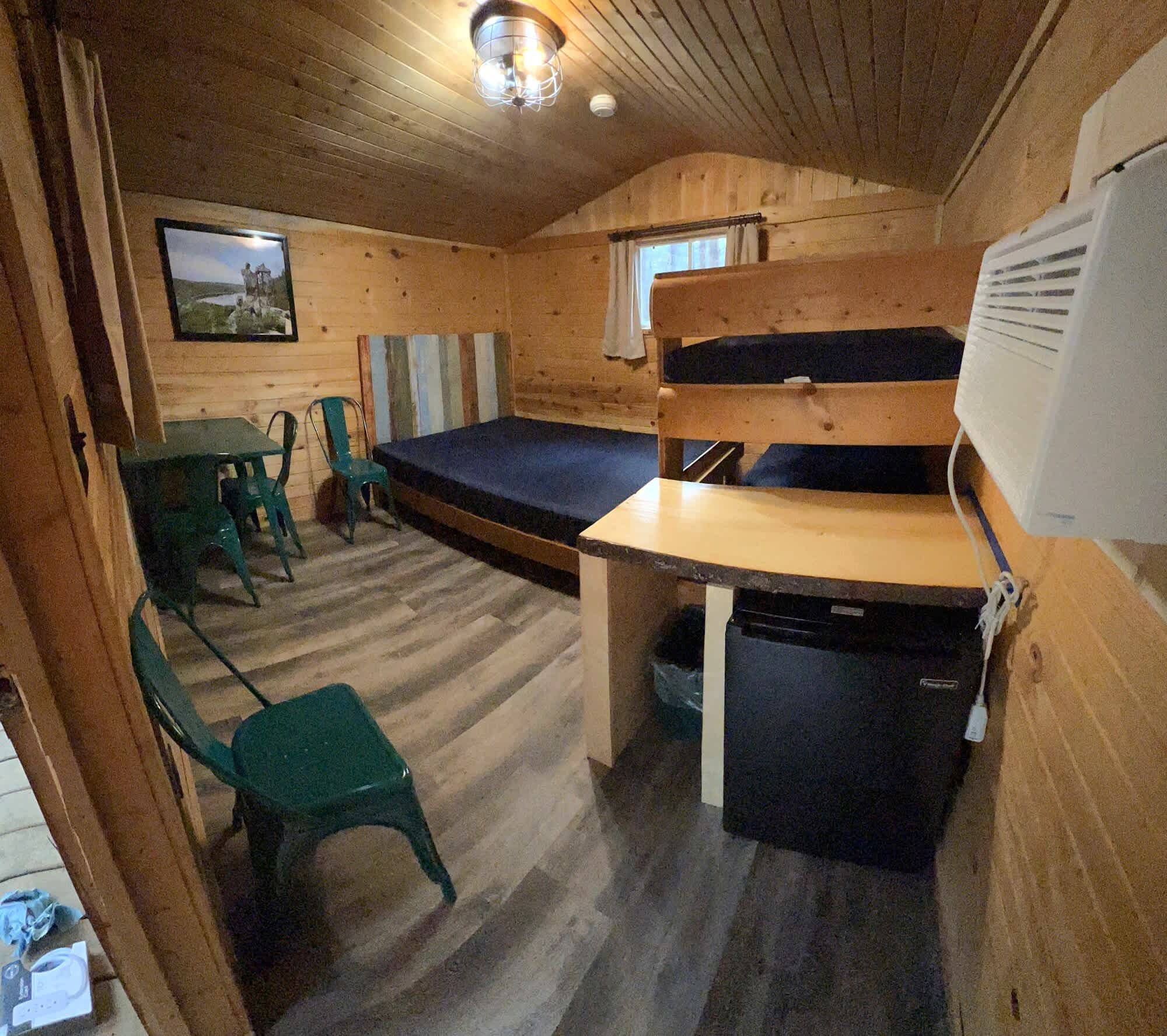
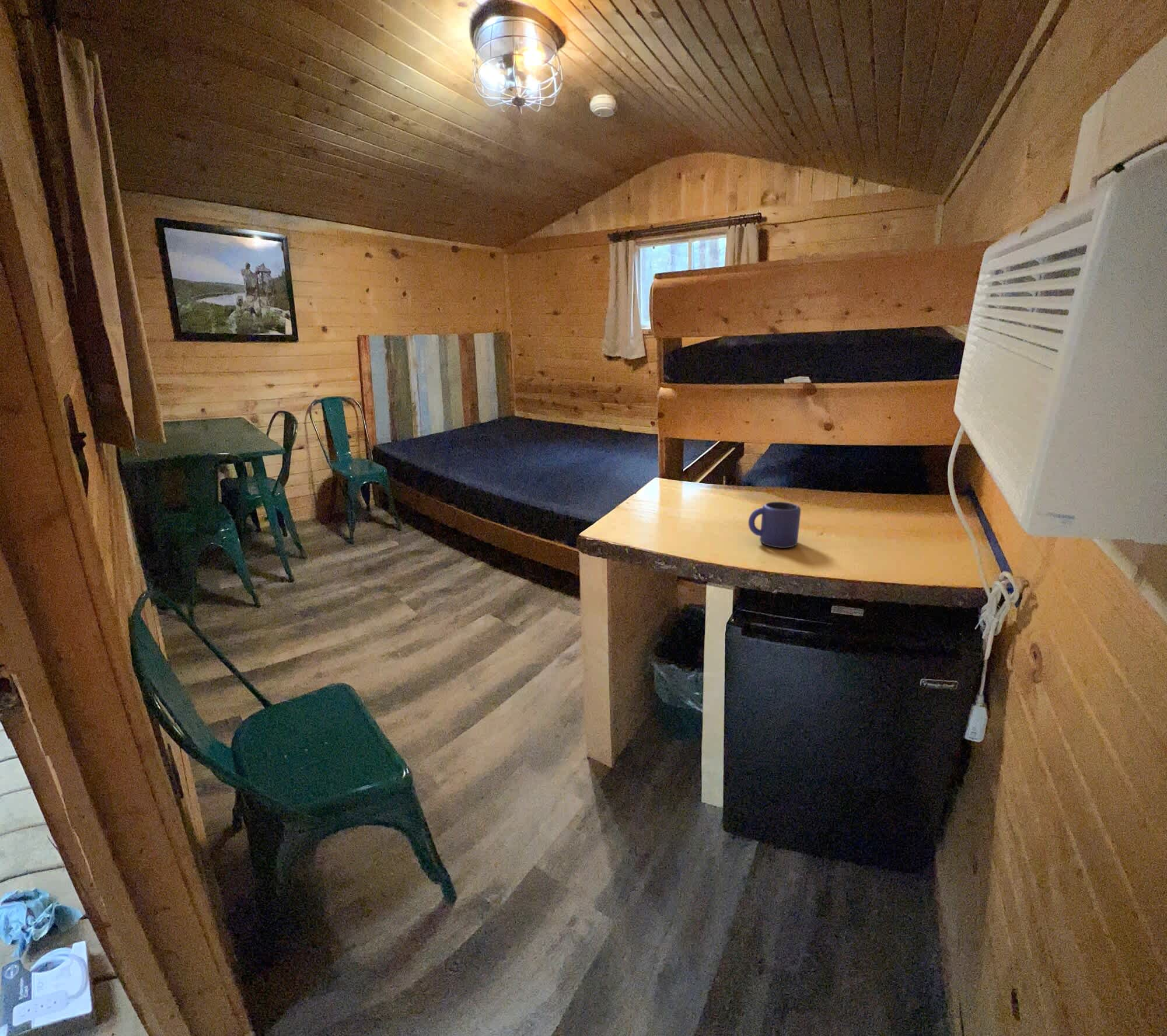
+ mug [748,501,801,549]
